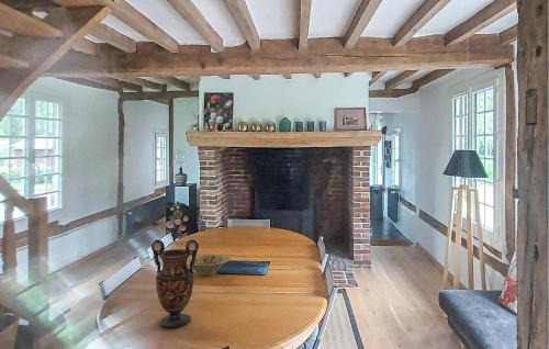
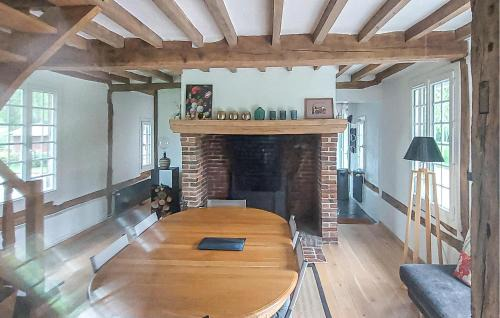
- vase [150,238,200,328]
- bowl [187,254,231,277]
